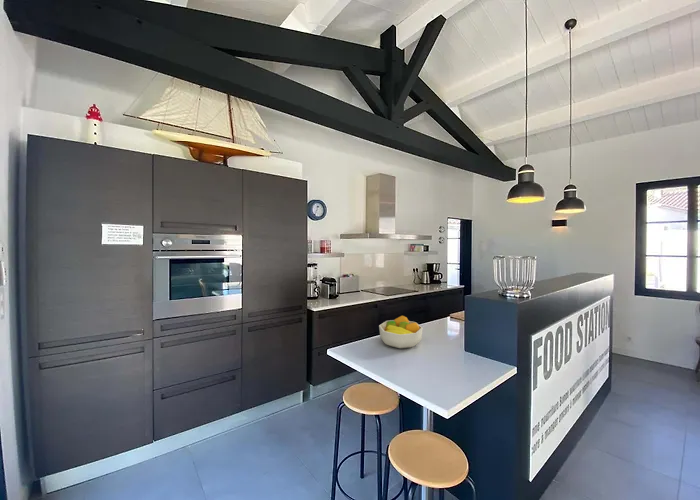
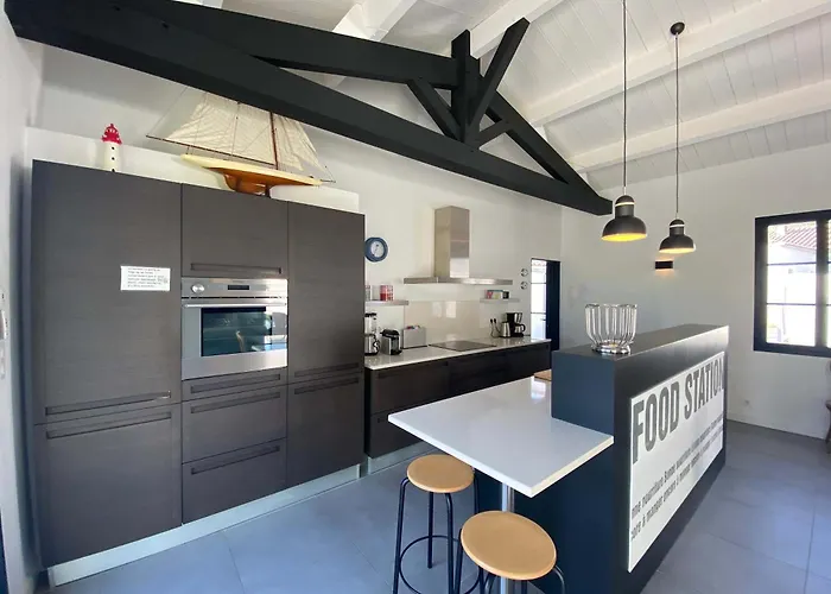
- fruit bowl [378,315,424,350]
